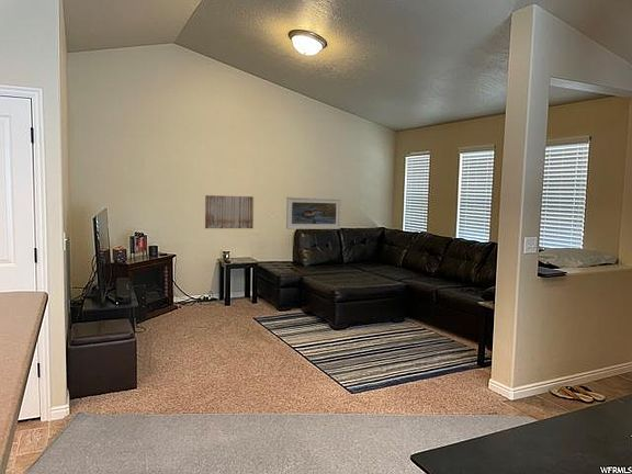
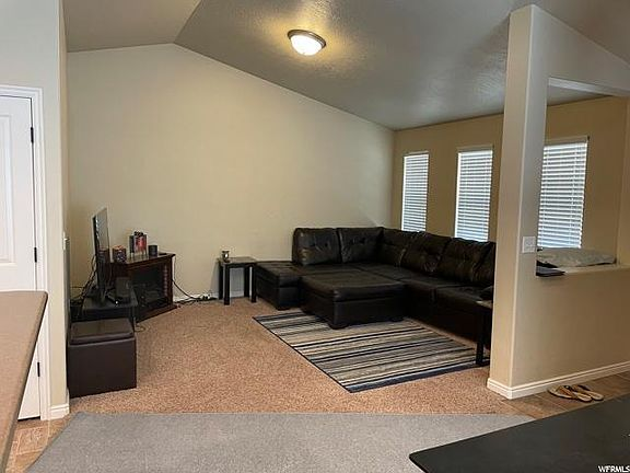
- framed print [285,195,342,230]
- wall art [204,194,255,229]
